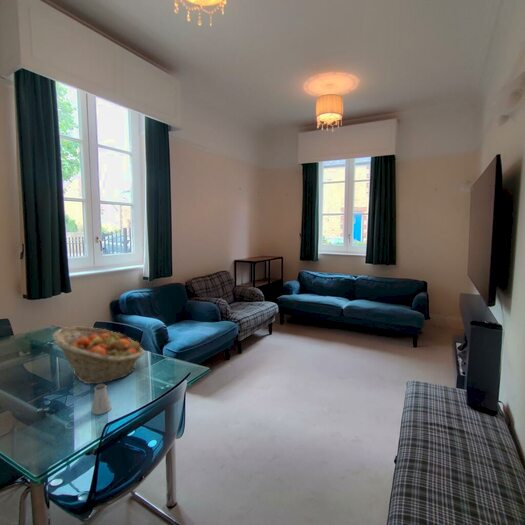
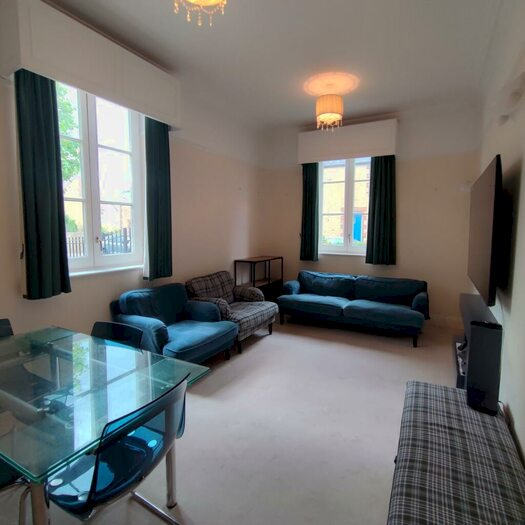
- fruit basket [51,326,146,385]
- saltshaker [90,383,112,415]
